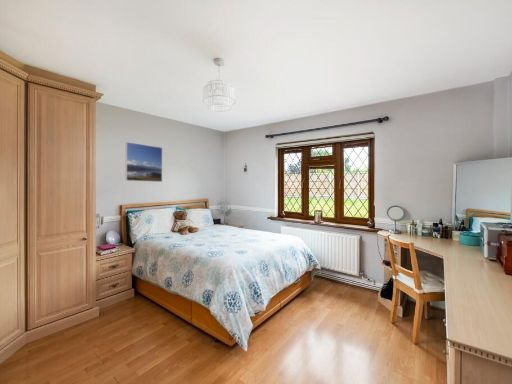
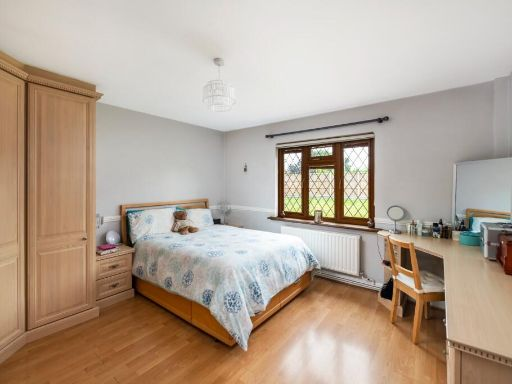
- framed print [124,141,163,183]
